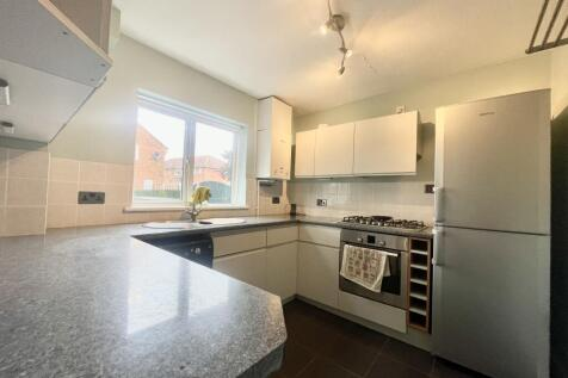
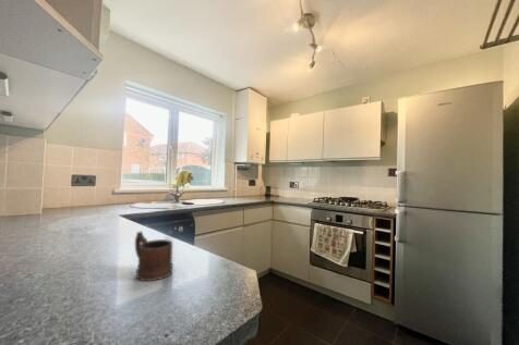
+ mug [134,231,173,282]
